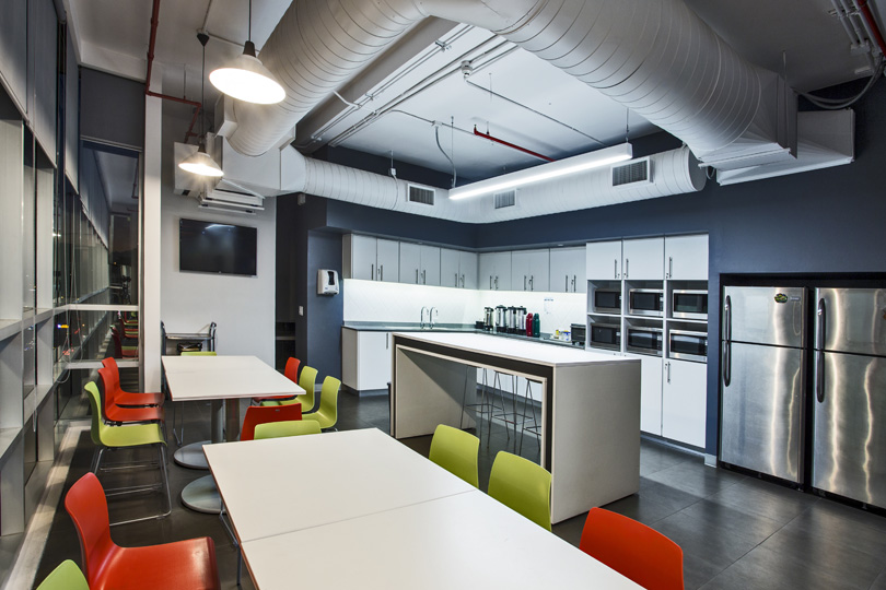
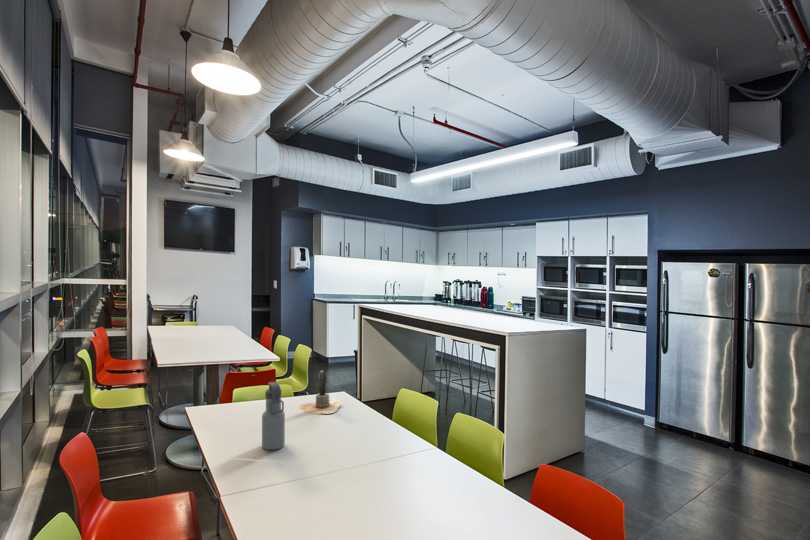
+ potted cactus [298,369,342,416]
+ water bottle [261,381,286,451]
